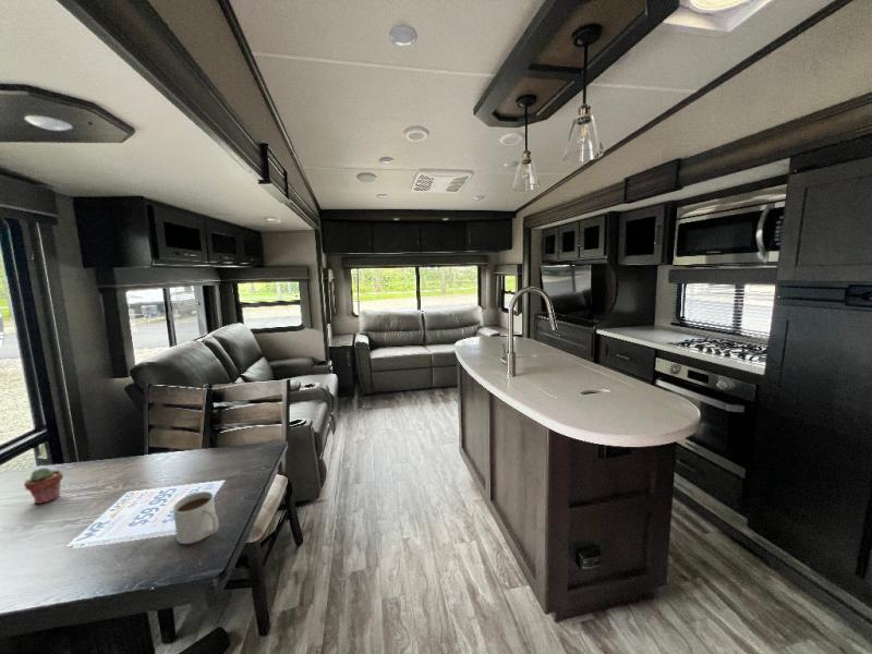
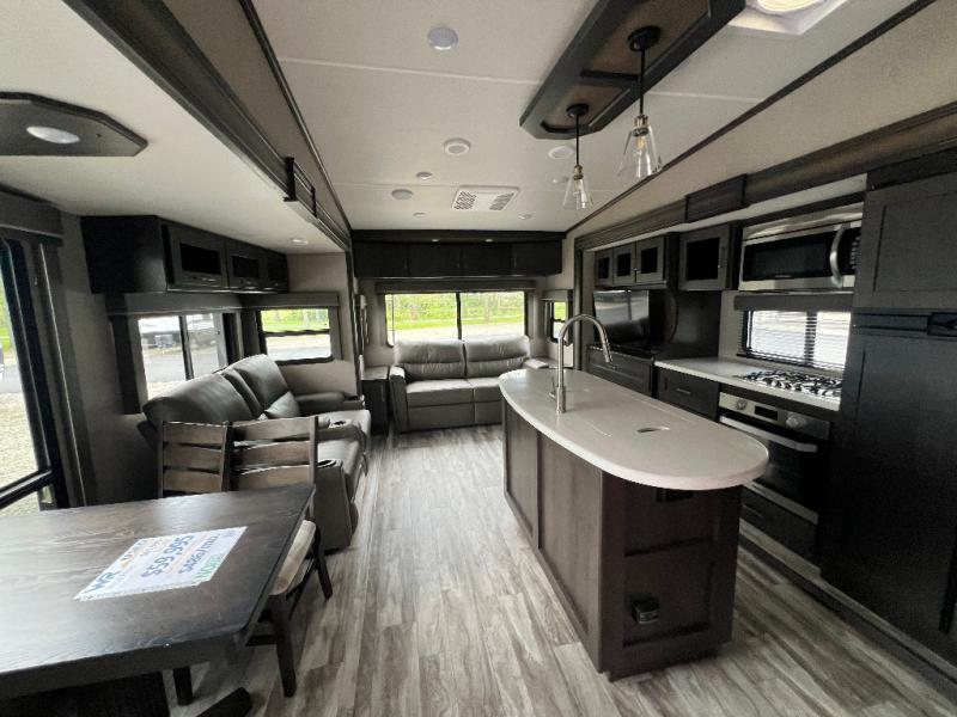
- potted succulent [23,467,64,505]
- mug [172,491,220,545]
